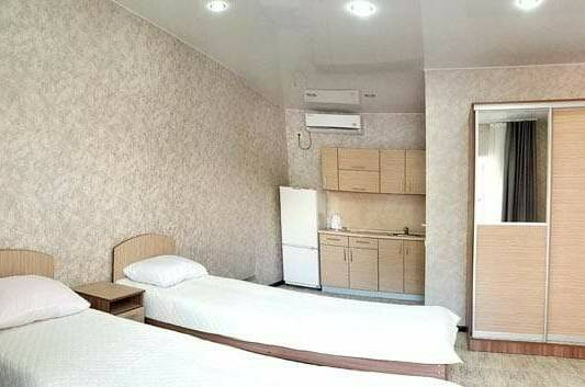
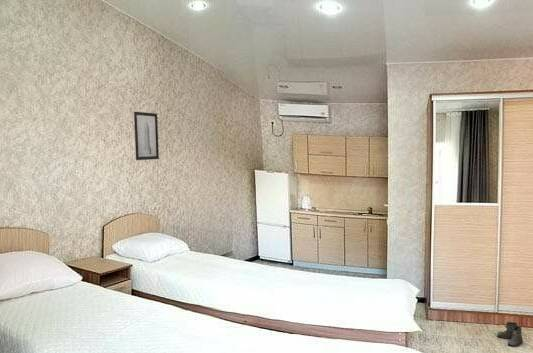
+ boots [496,321,524,348]
+ wall art [133,111,160,161]
